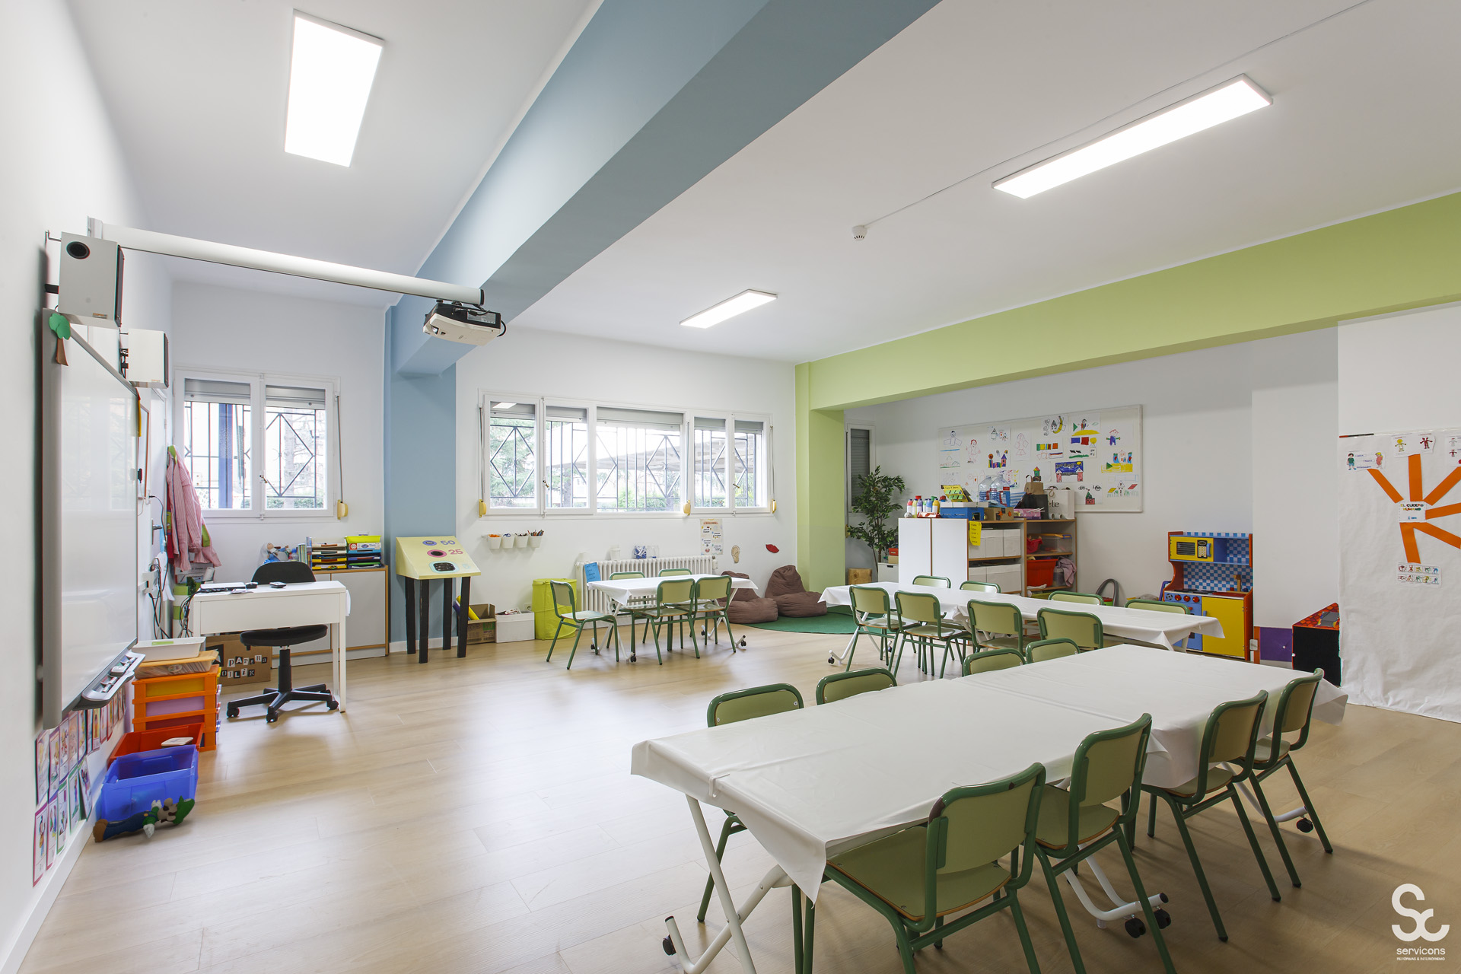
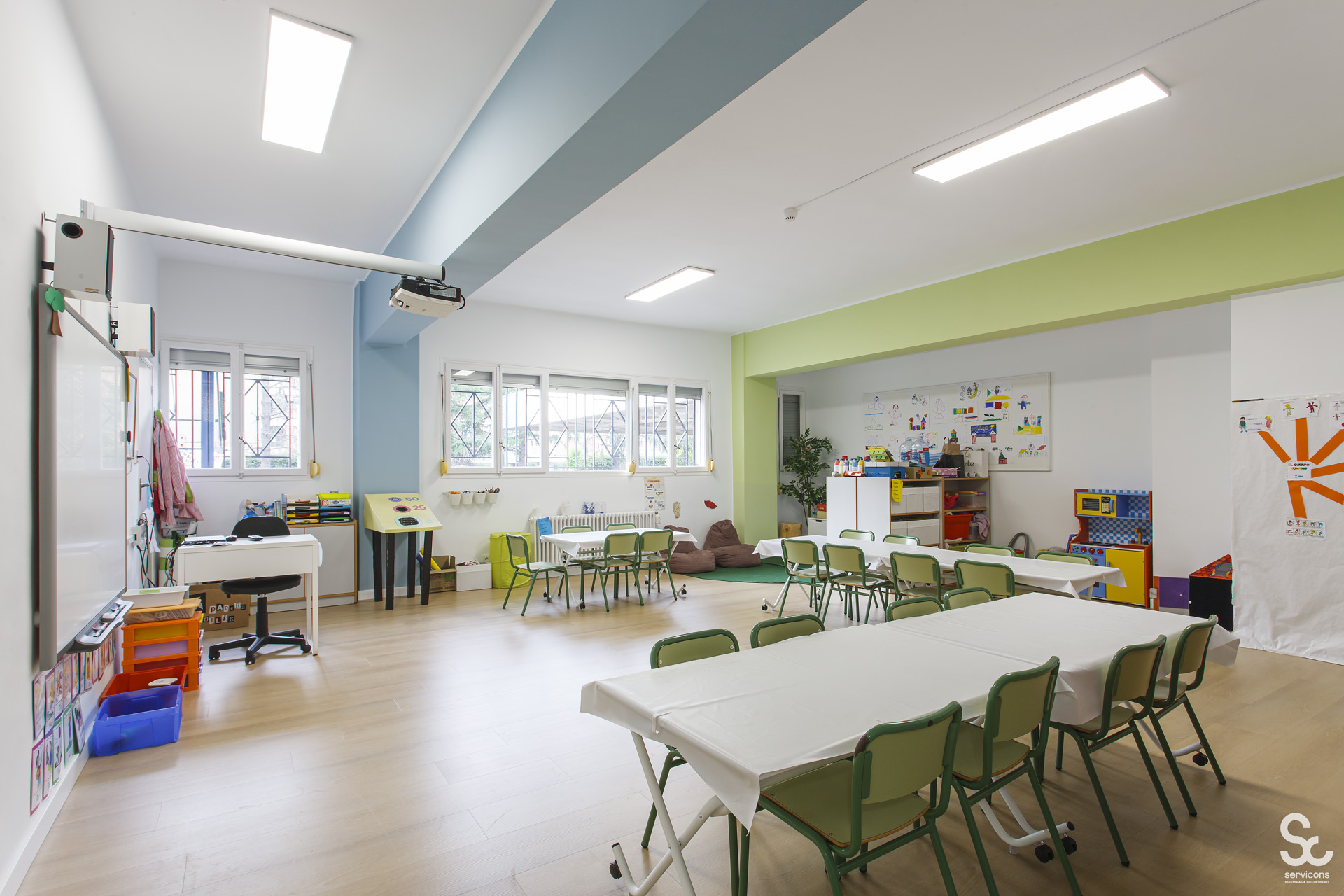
- plush toy [92,795,196,844]
